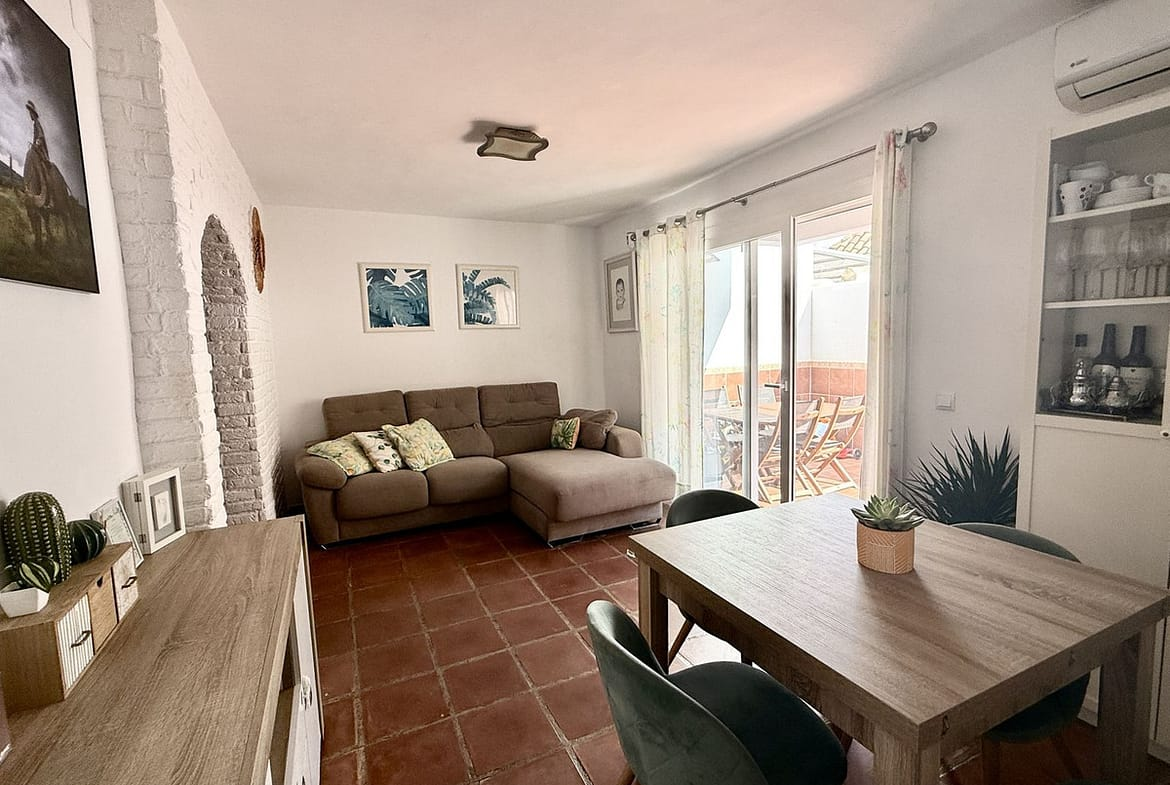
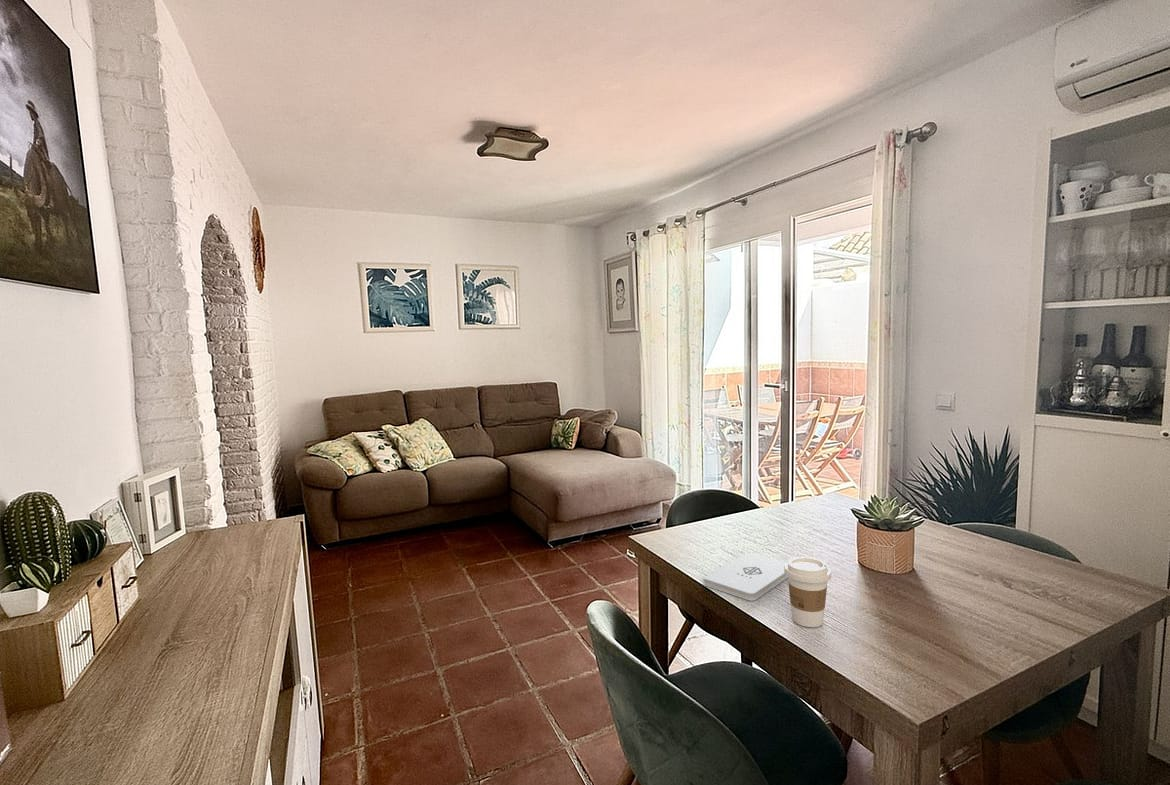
+ notepad [702,552,788,602]
+ coffee cup [784,556,832,628]
